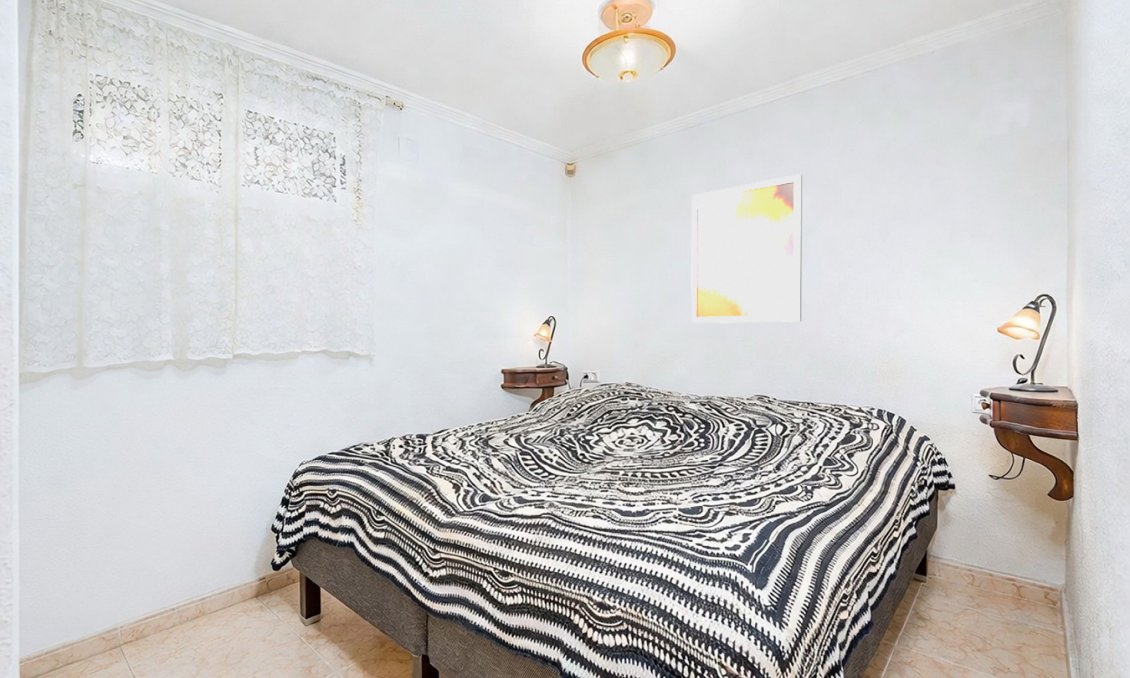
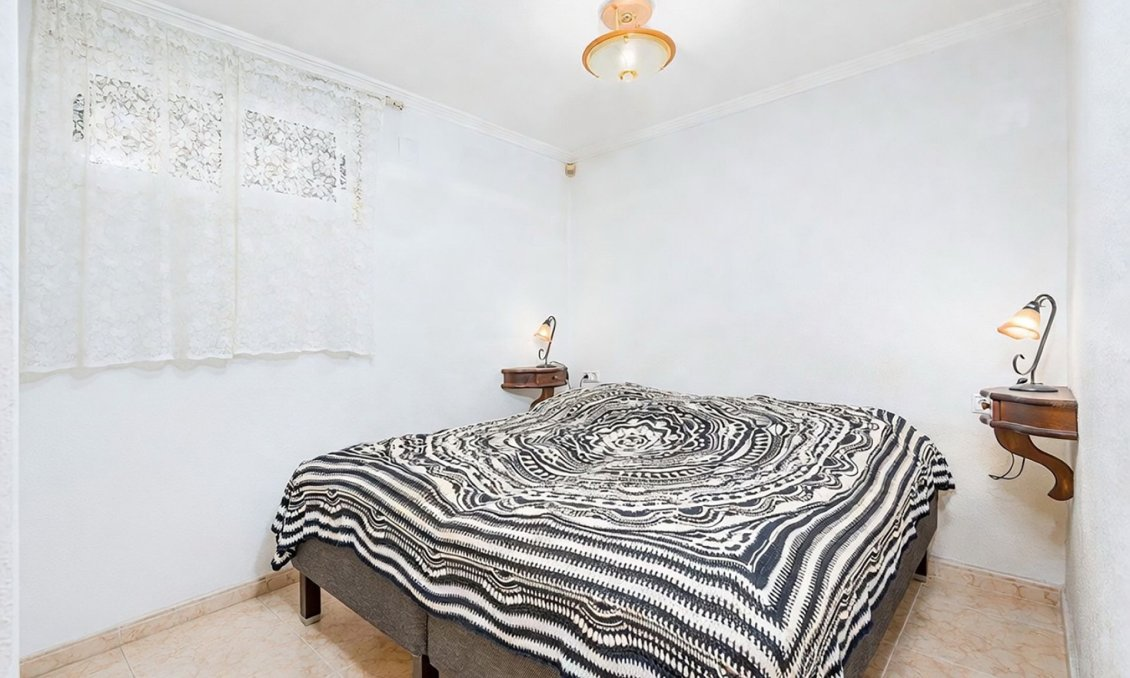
- wall art [690,173,803,324]
